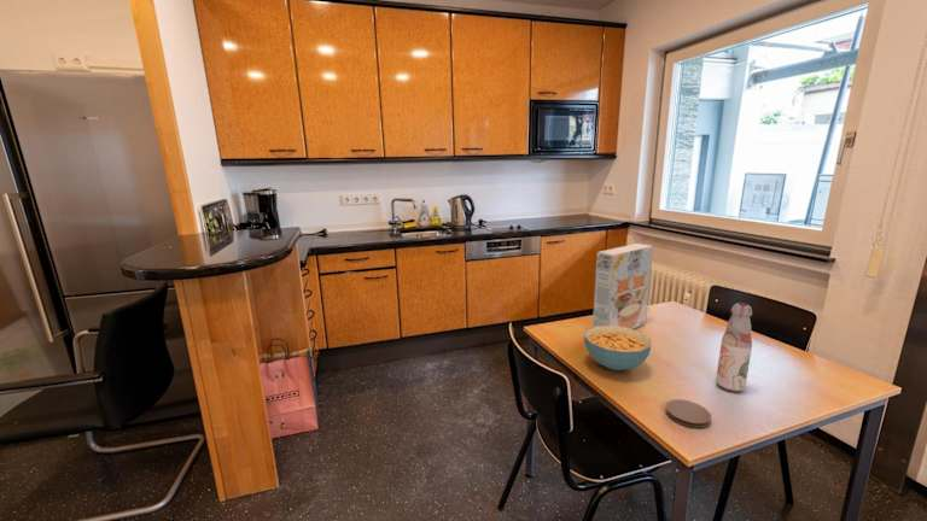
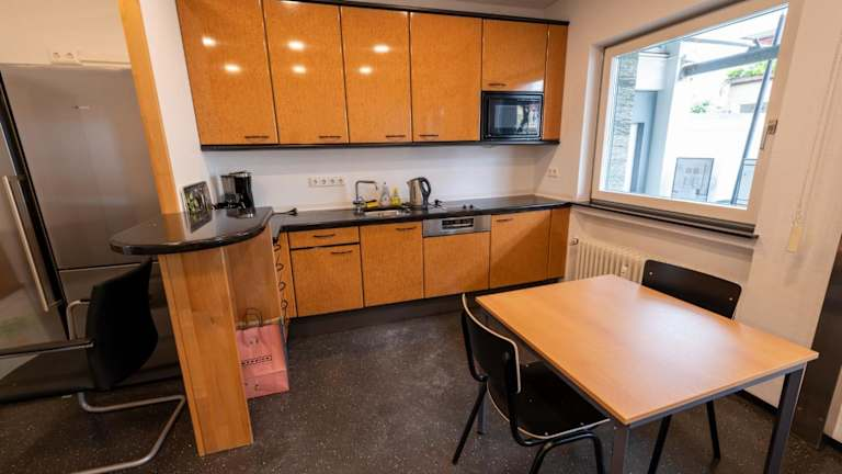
- cereal box [591,242,654,330]
- bottle [715,302,753,393]
- cereal bowl [583,326,652,371]
- coaster [665,398,712,429]
